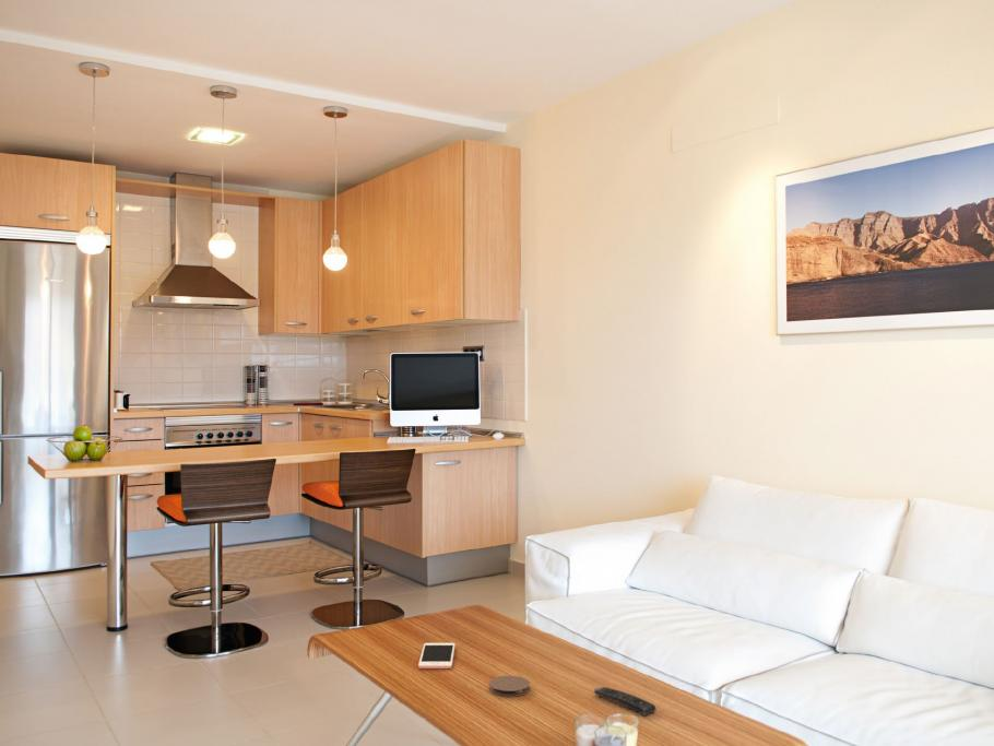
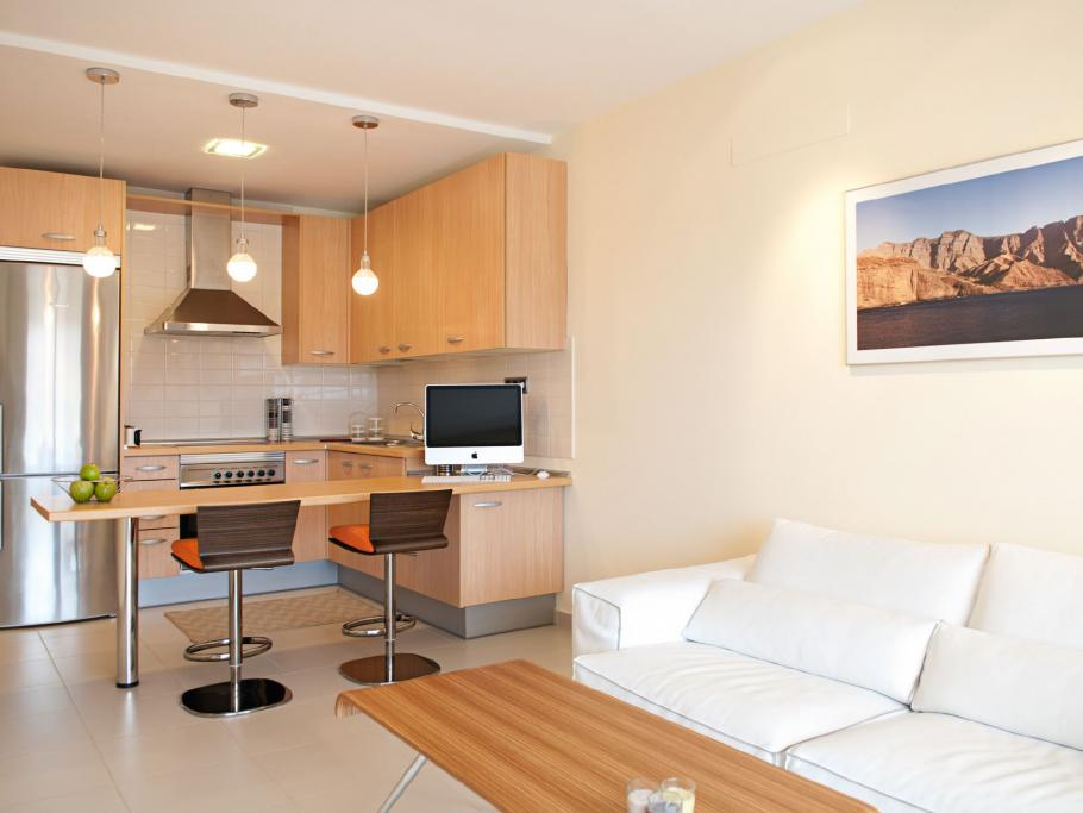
- remote control [593,686,656,717]
- coaster [488,675,531,698]
- cell phone [417,642,457,670]
